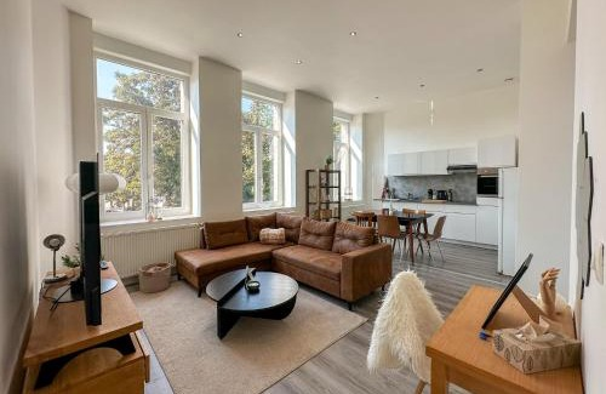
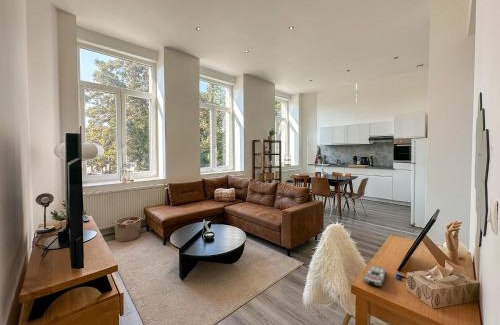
+ remote control [362,265,387,287]
